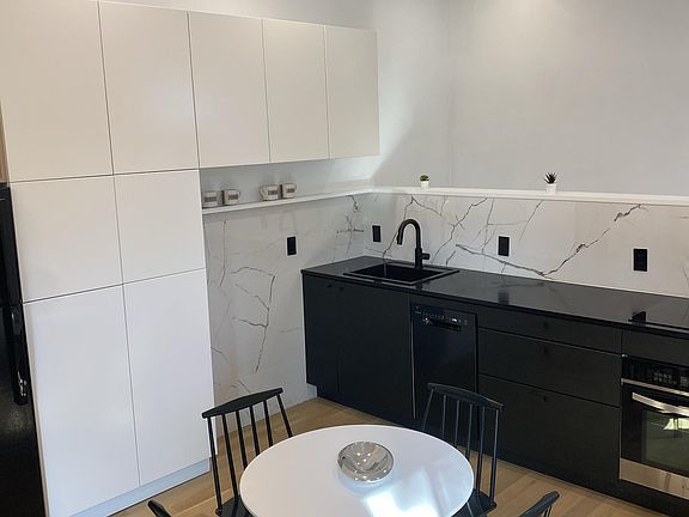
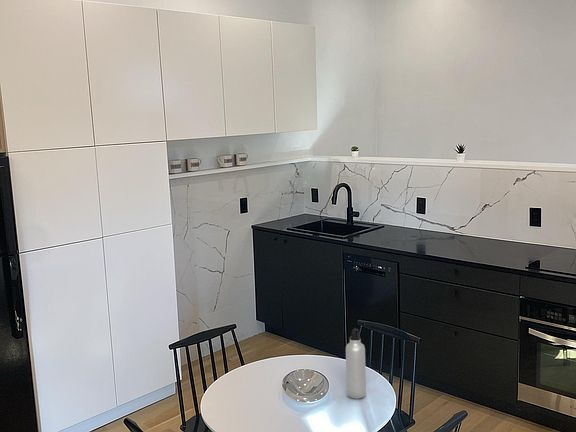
+ water bottle [345,328,367,400]
